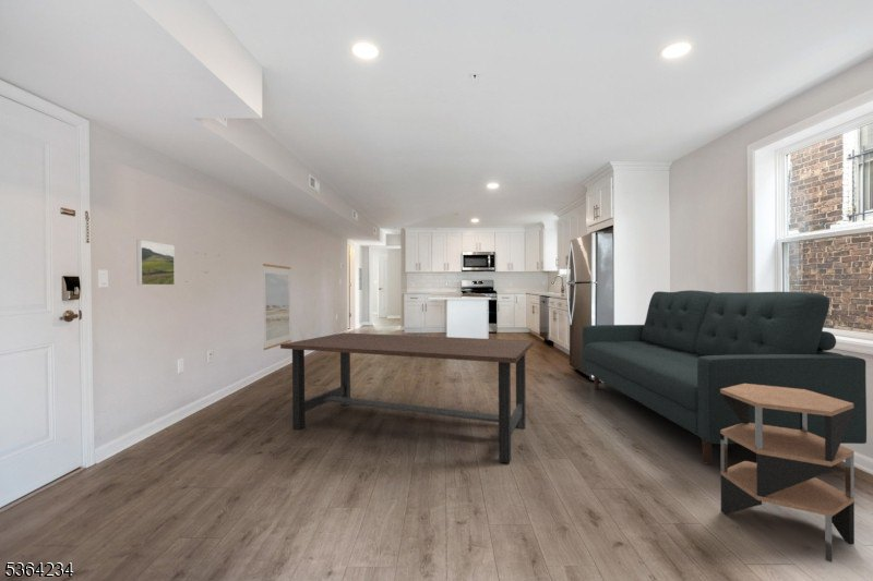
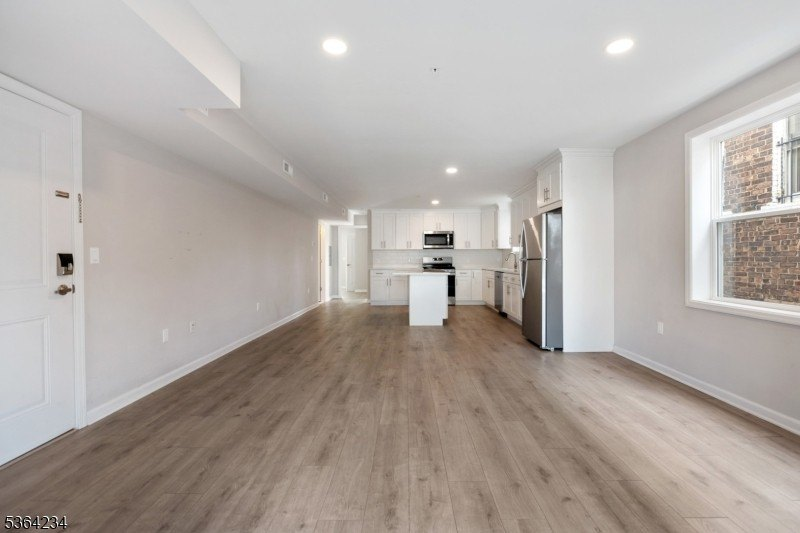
- sofa [582,289,868,464]
- wall art [262,263,292,351]
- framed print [135,239,176,287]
- dining table [279,331,535,464]
- side table [719,384,856,564]
